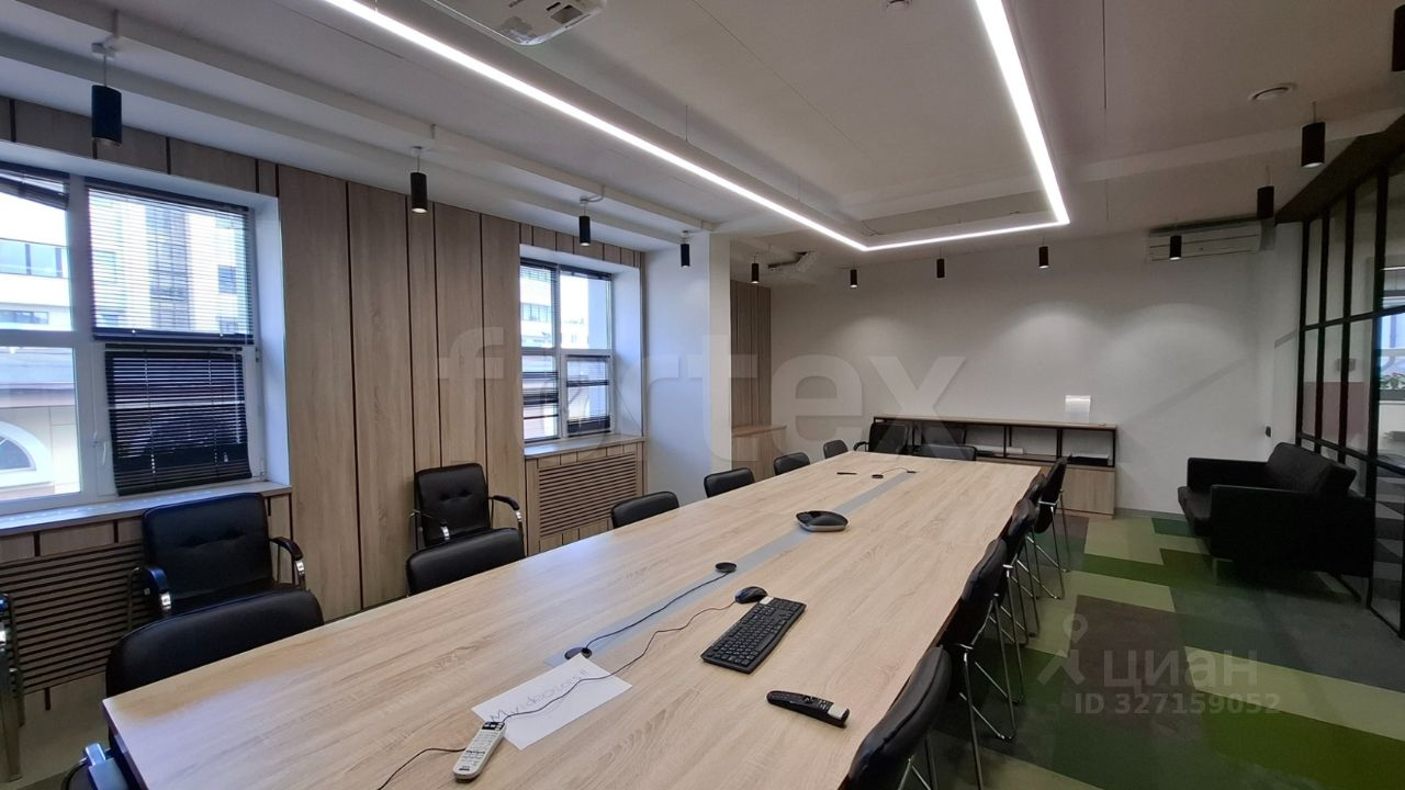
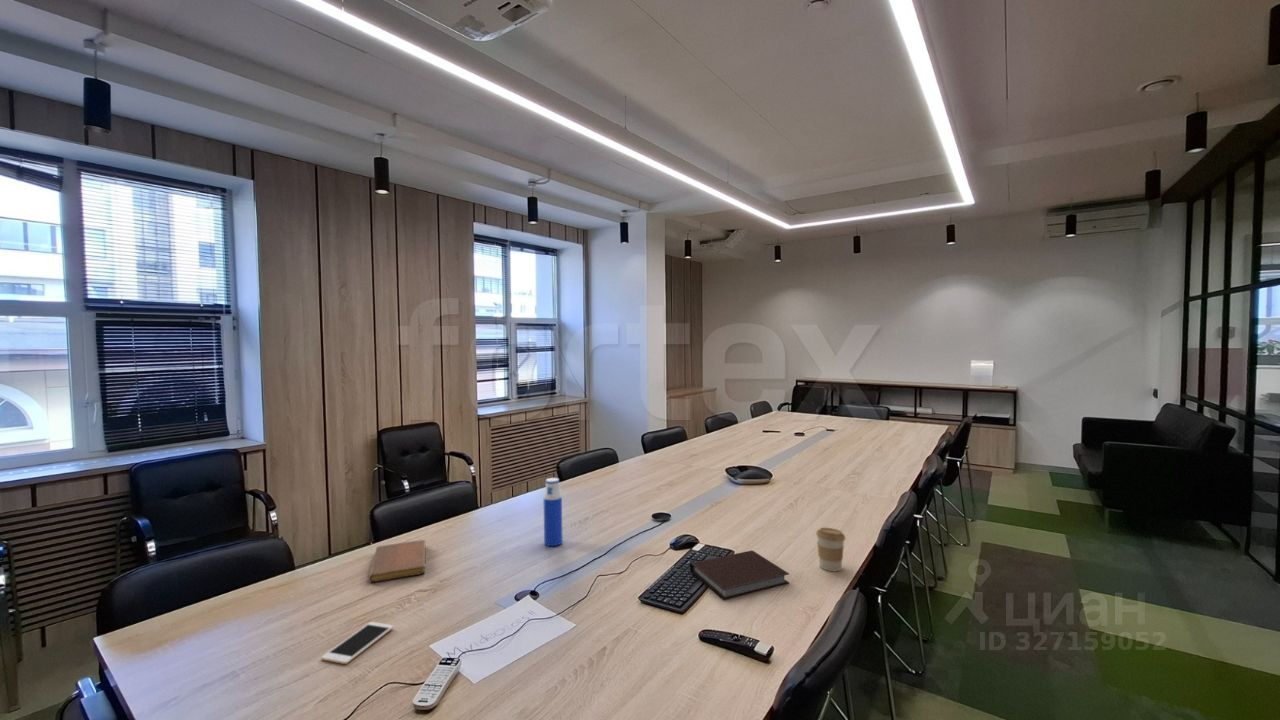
+ water bottle [543,477,564,547]
+ cell phone [320,621,395,665]
+ coffee cup [815,527,846,572]
+ notebook [368,539,426,583]
+ notebook [689,550,790,601]
